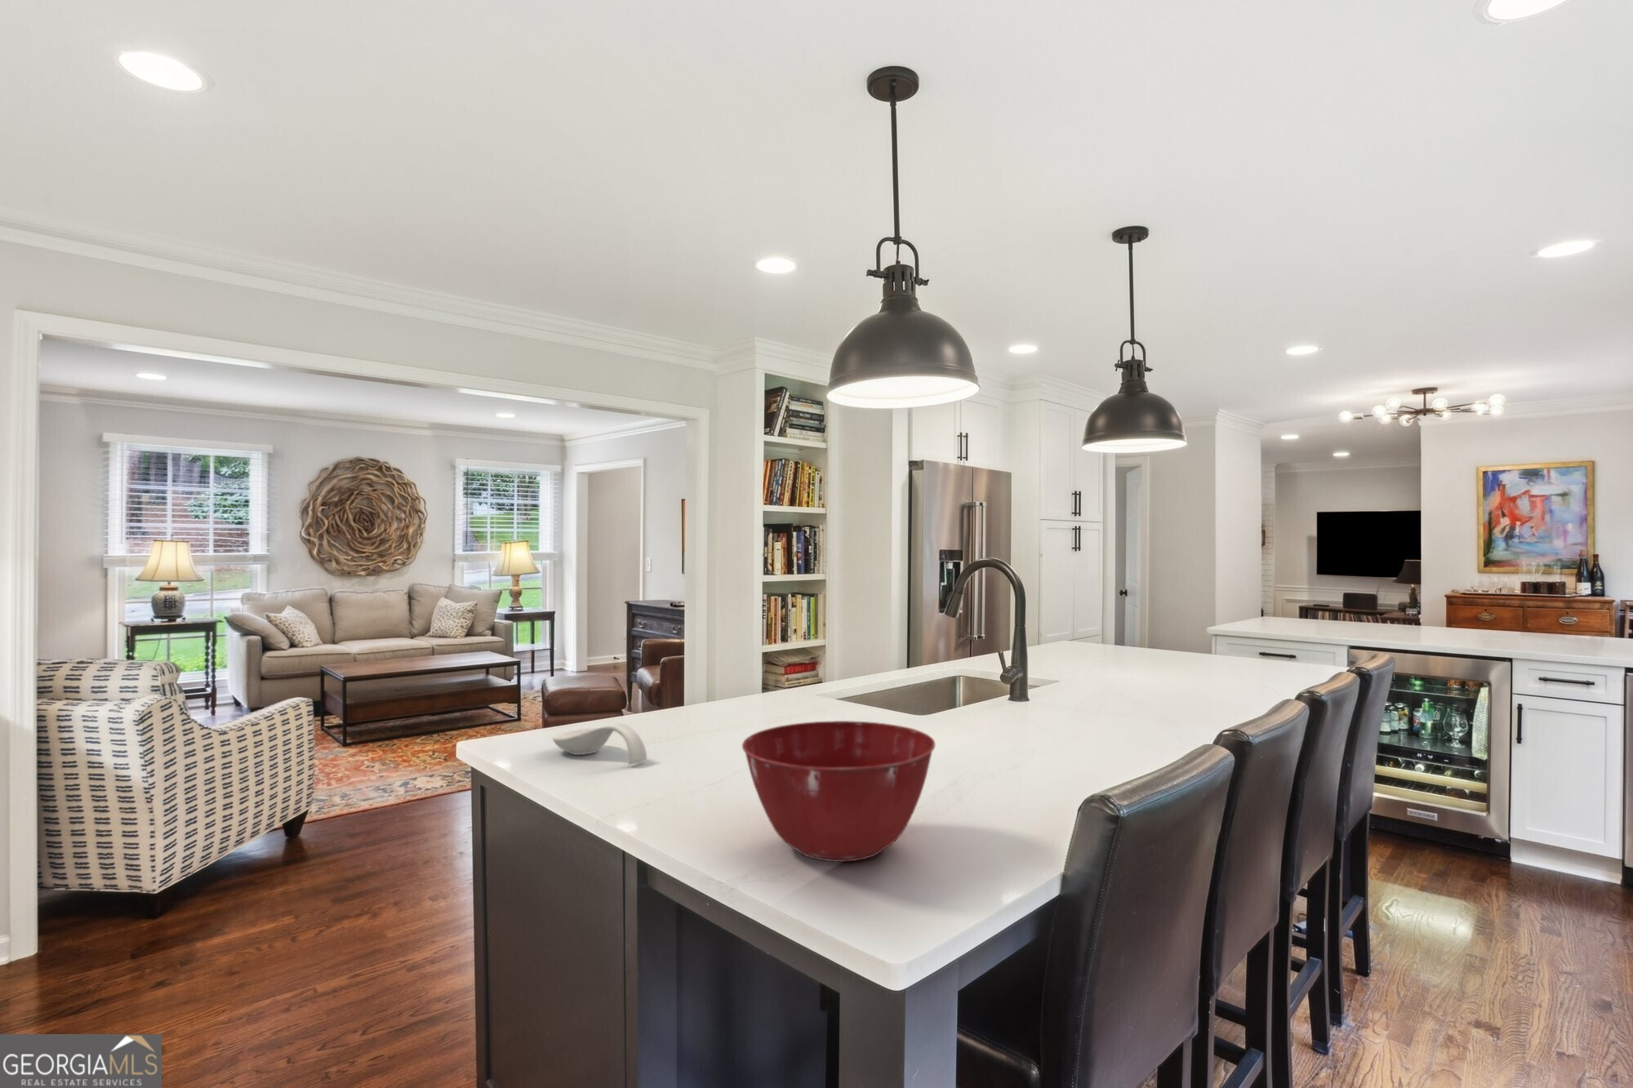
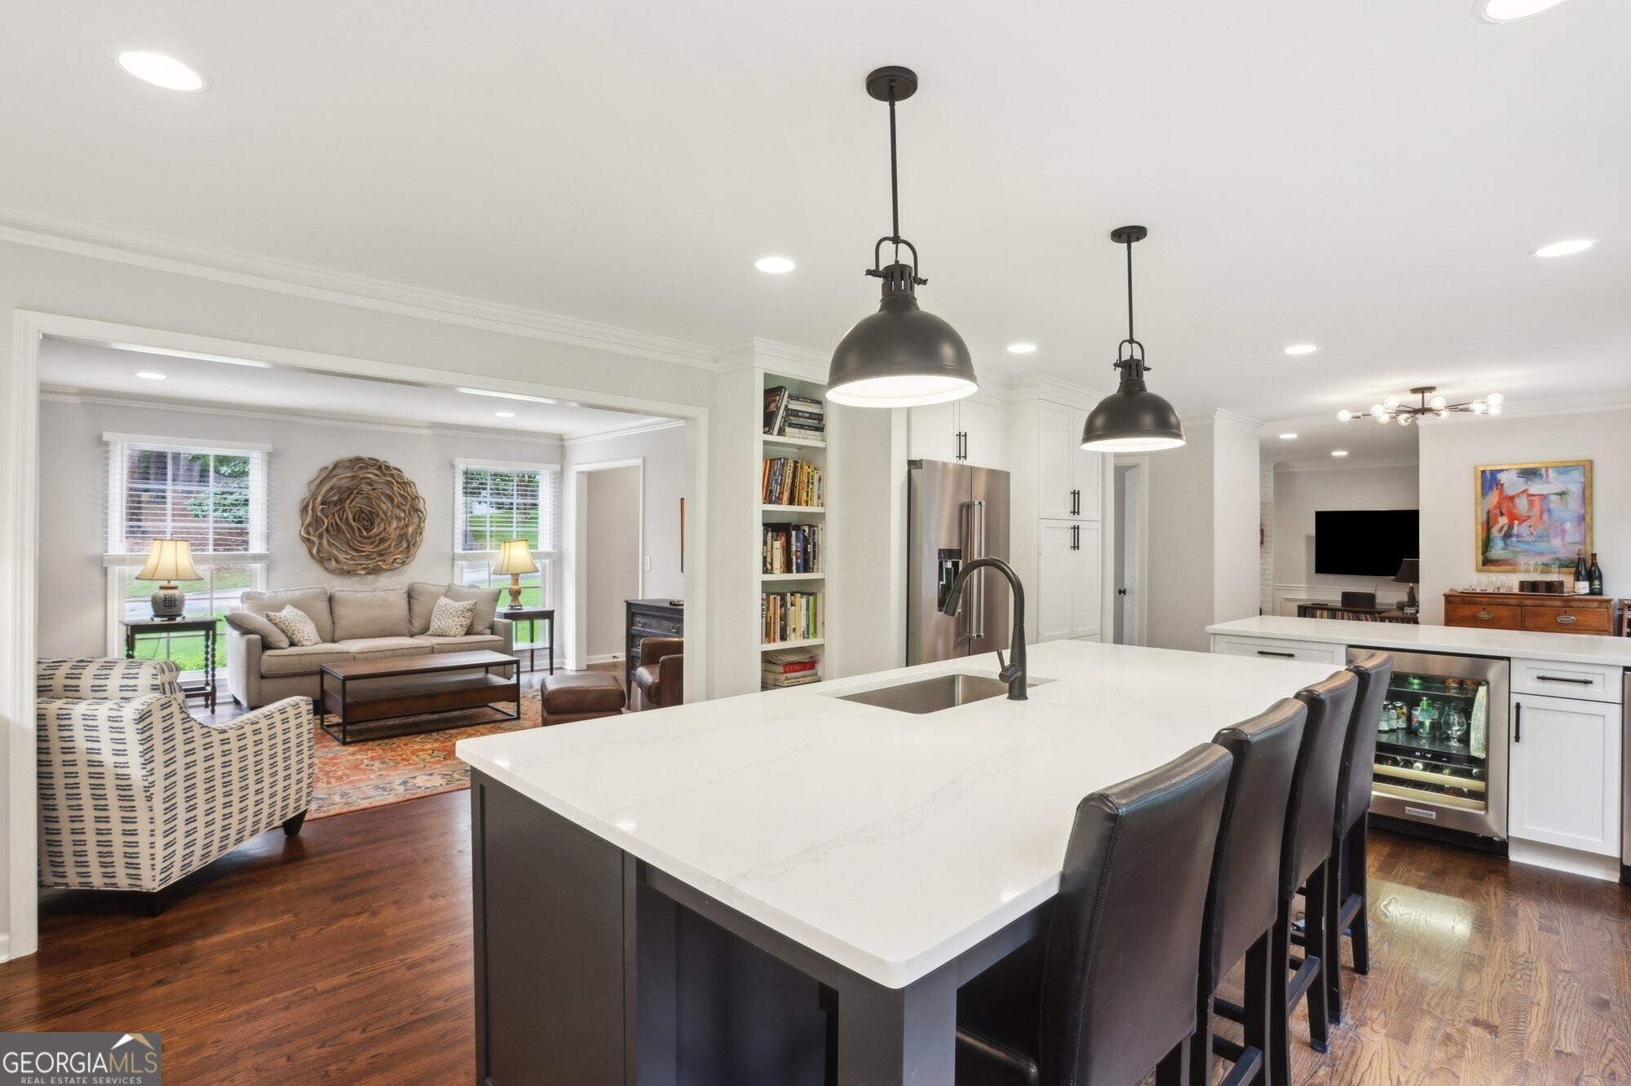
- mixing bowl [742,720,936,862]
- spoon rest [552,722,648,765]
